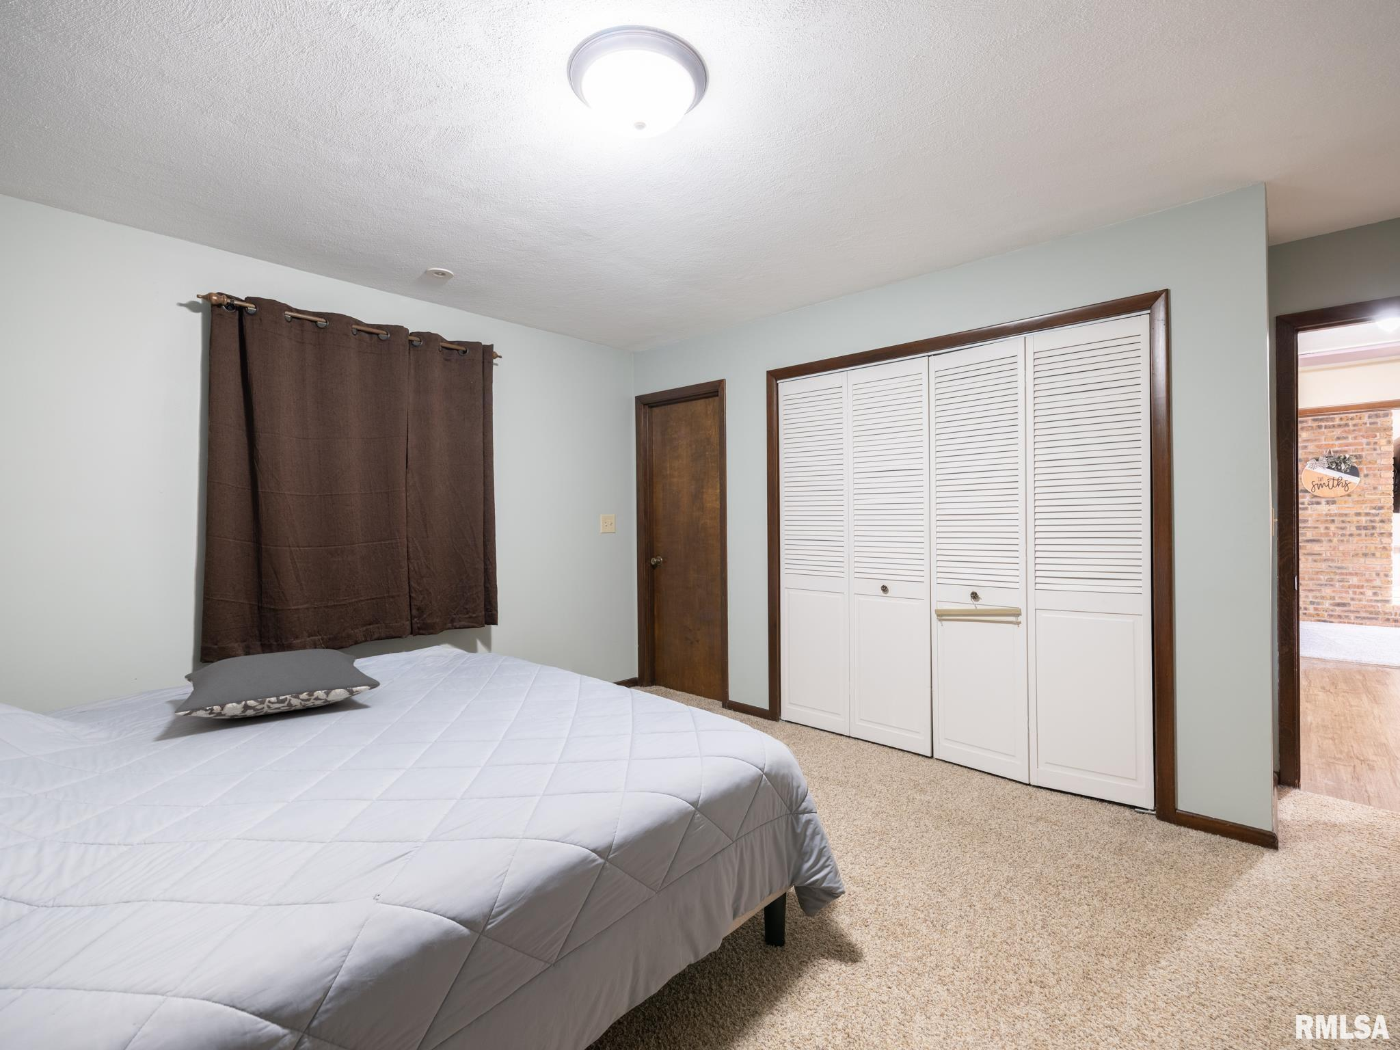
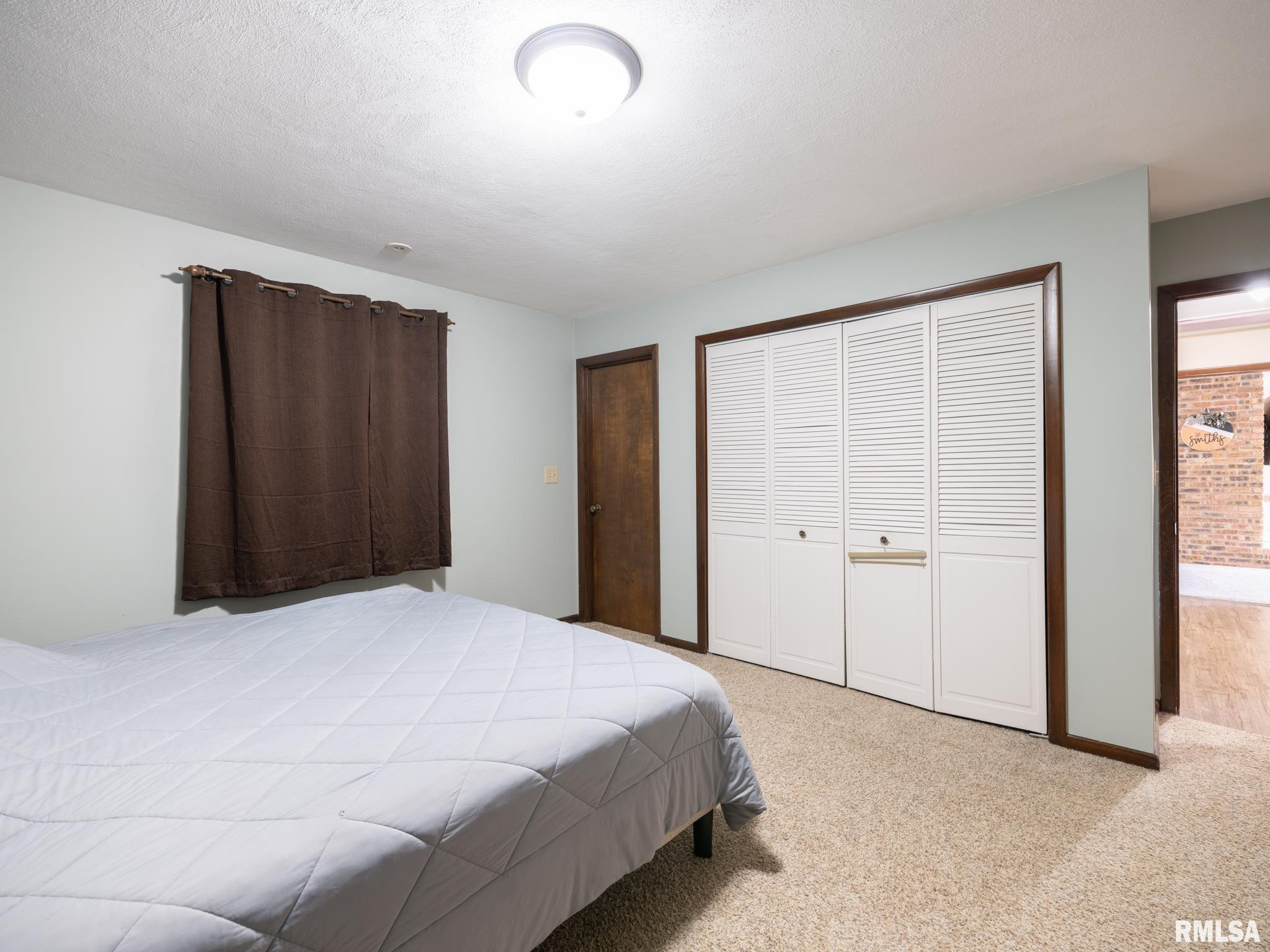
- pillow [174,649,380,719]
